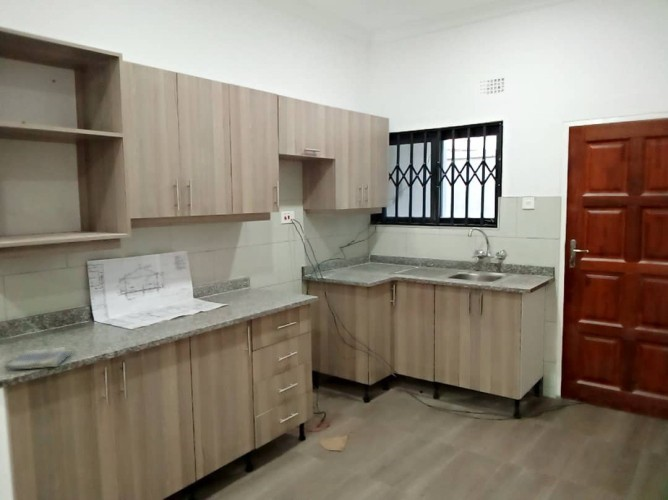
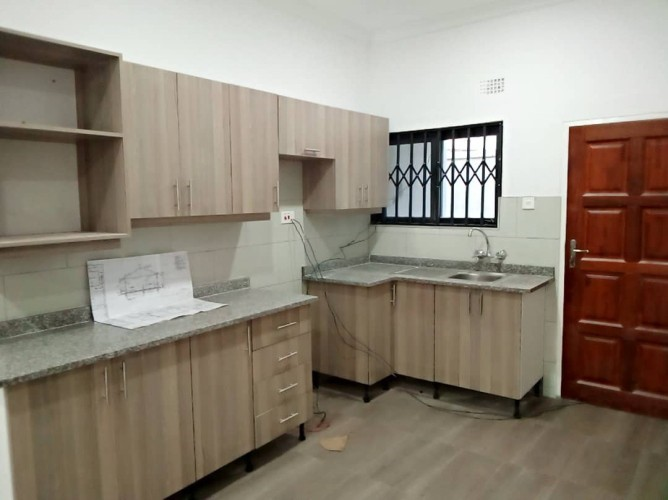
- dish towel [3,346,73,371]
